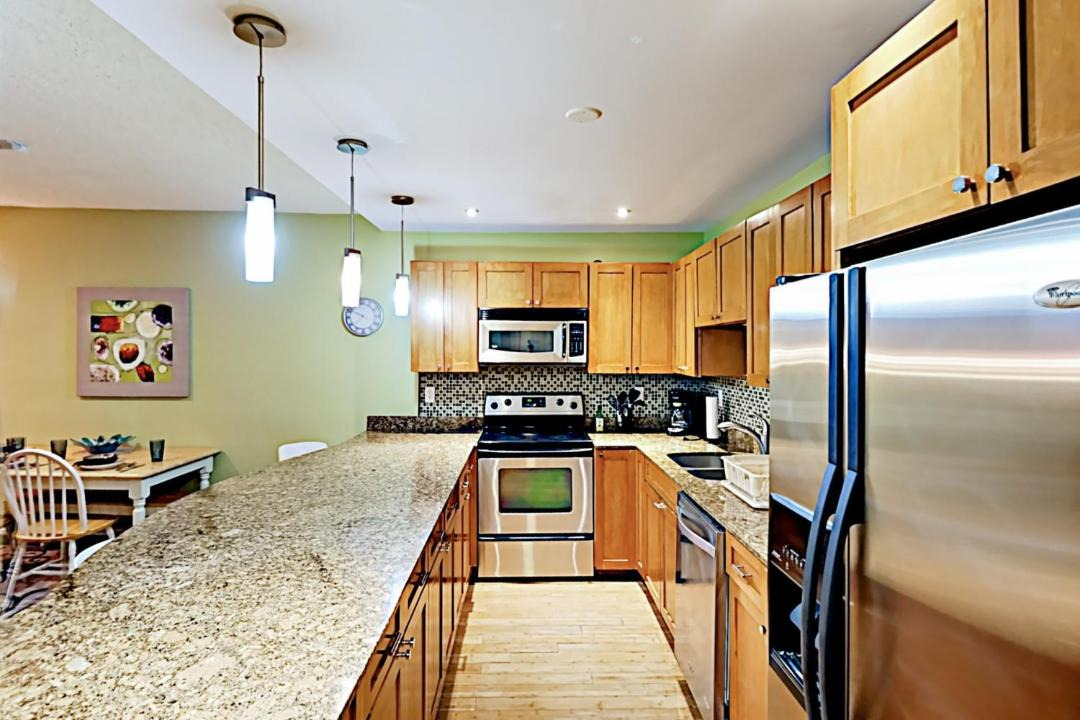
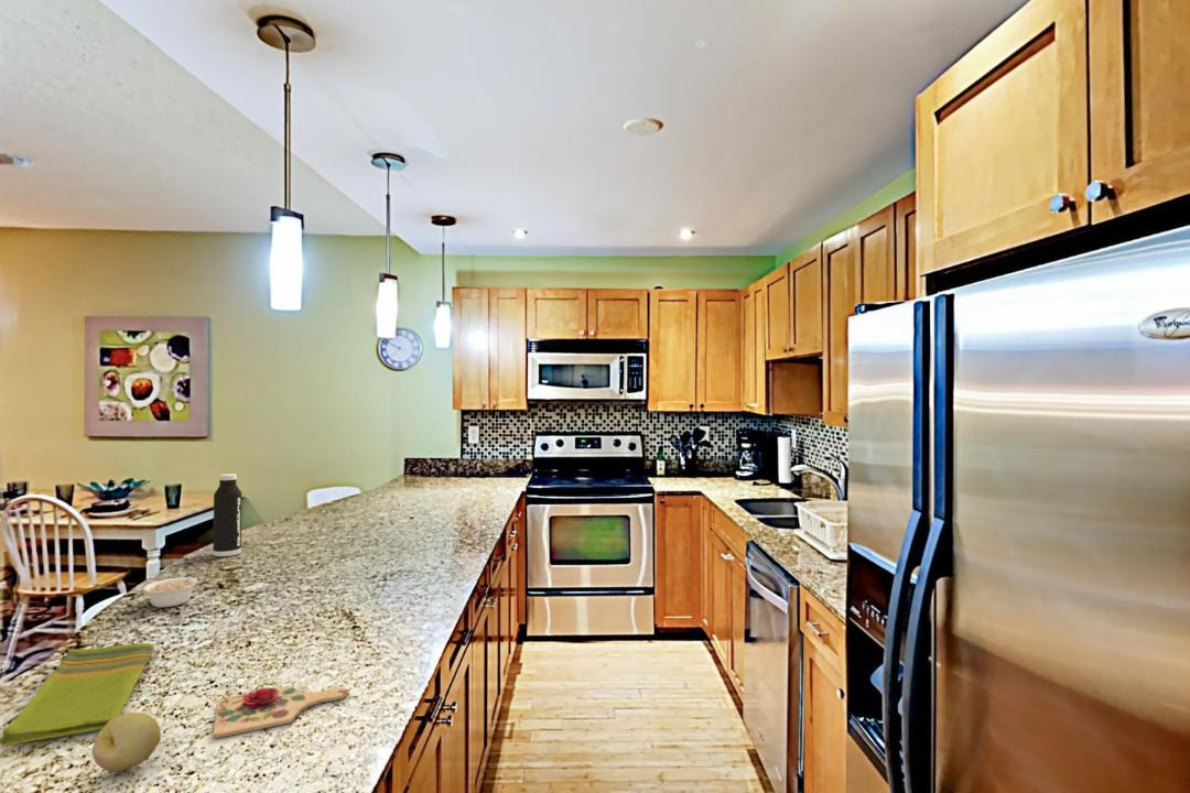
+ cutting board [213,685,349,739]
+ fruit [90,711,162,773]
+ water bottle [213,472,242,557]
+ dish towel [0,642,155,747]
+ legume [142,571,201,608]
